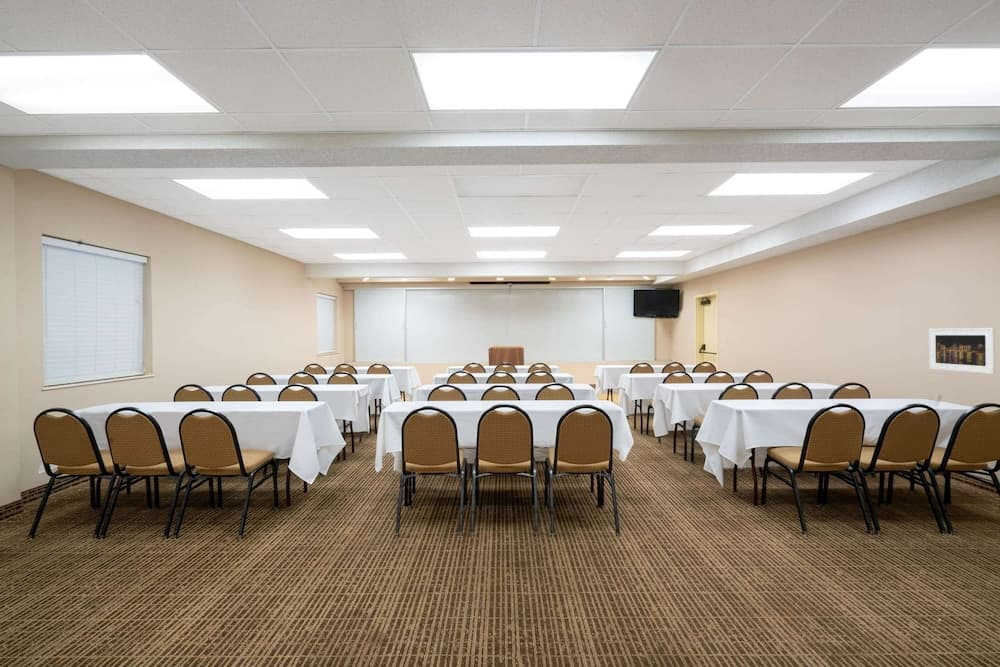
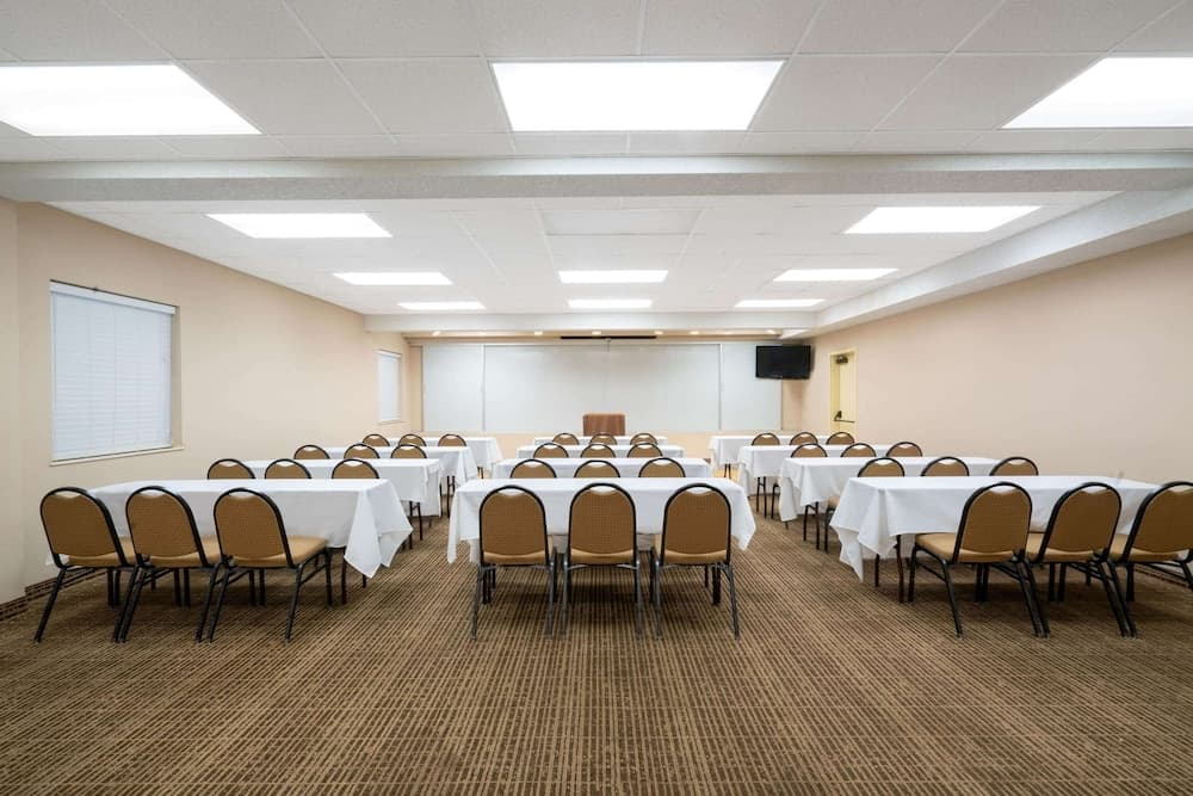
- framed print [928,327,996,375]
